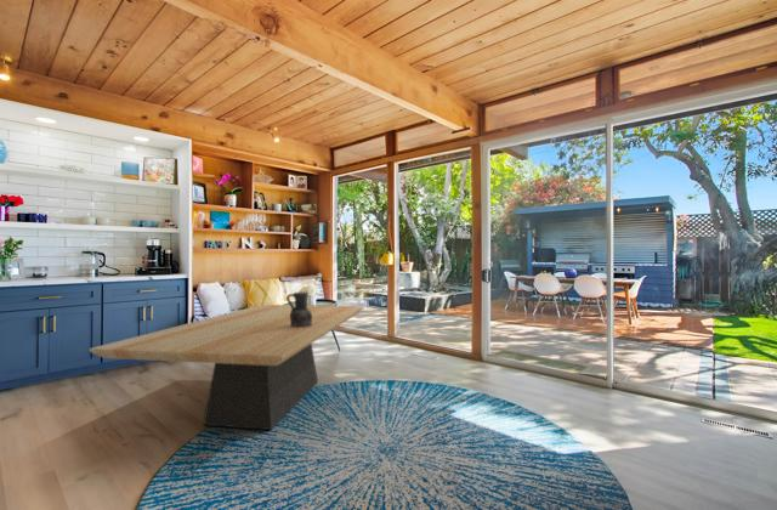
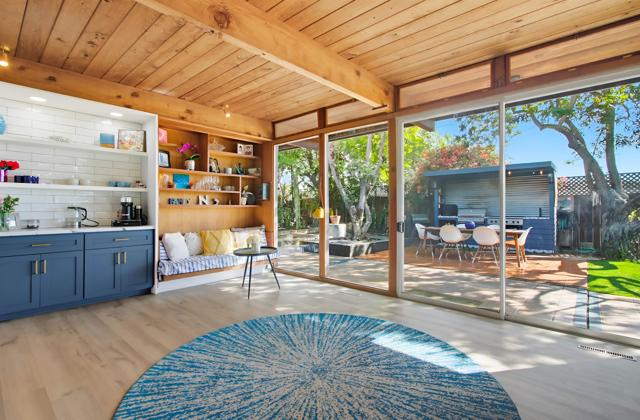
- vase [285,290,312,328]
- dining table [89,304,365,431]
